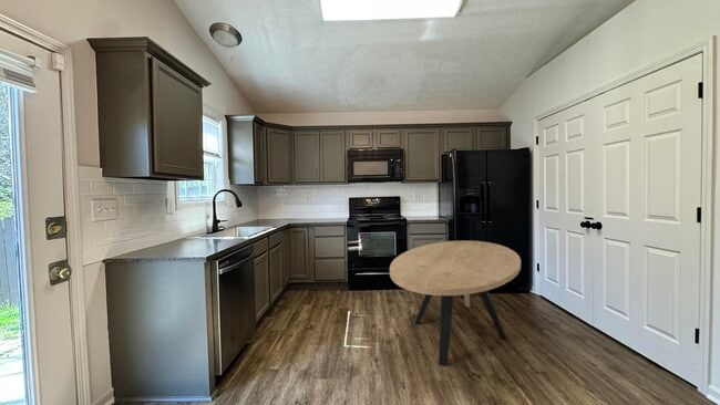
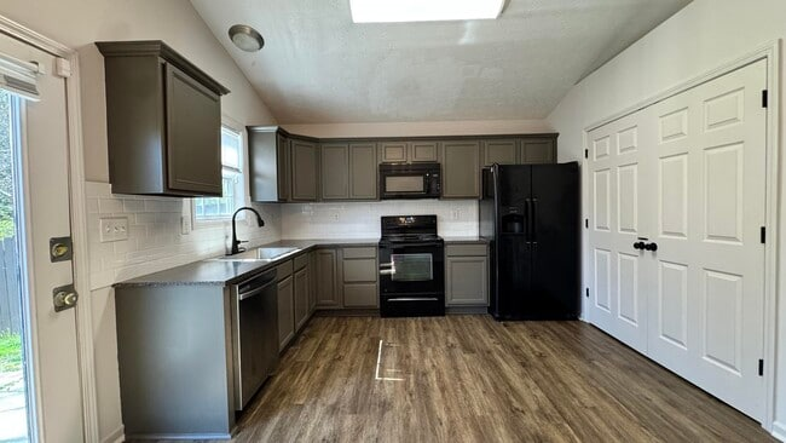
- dining table [389,239,522,367]
